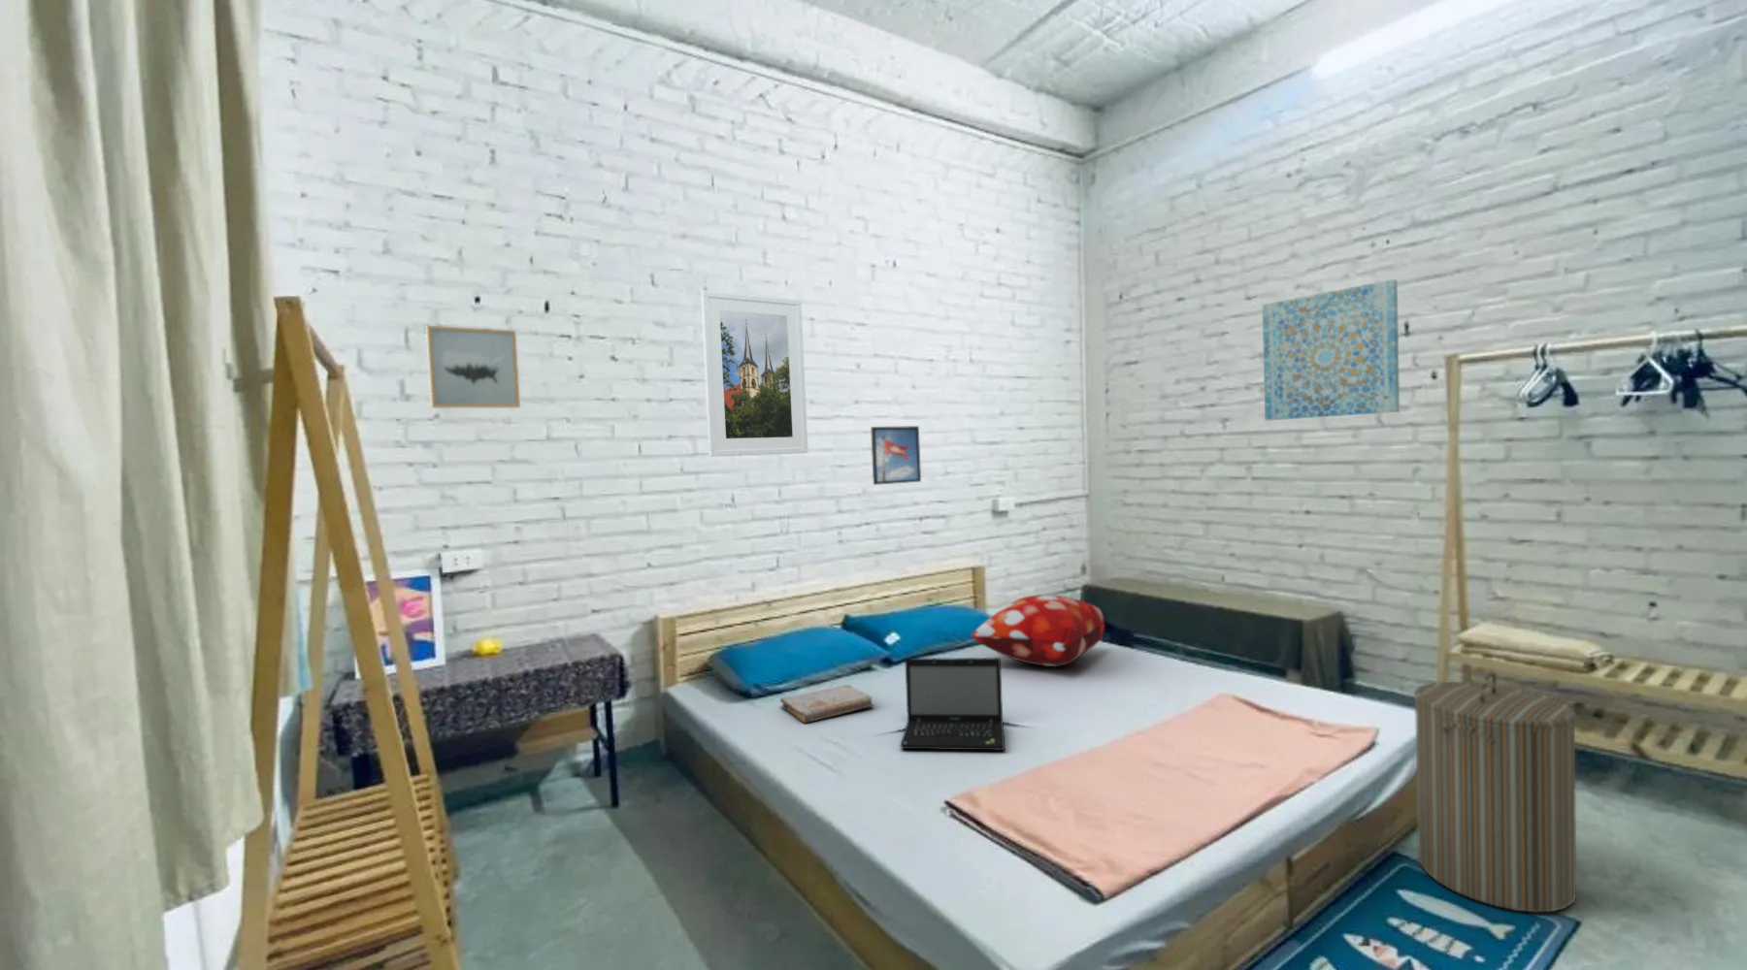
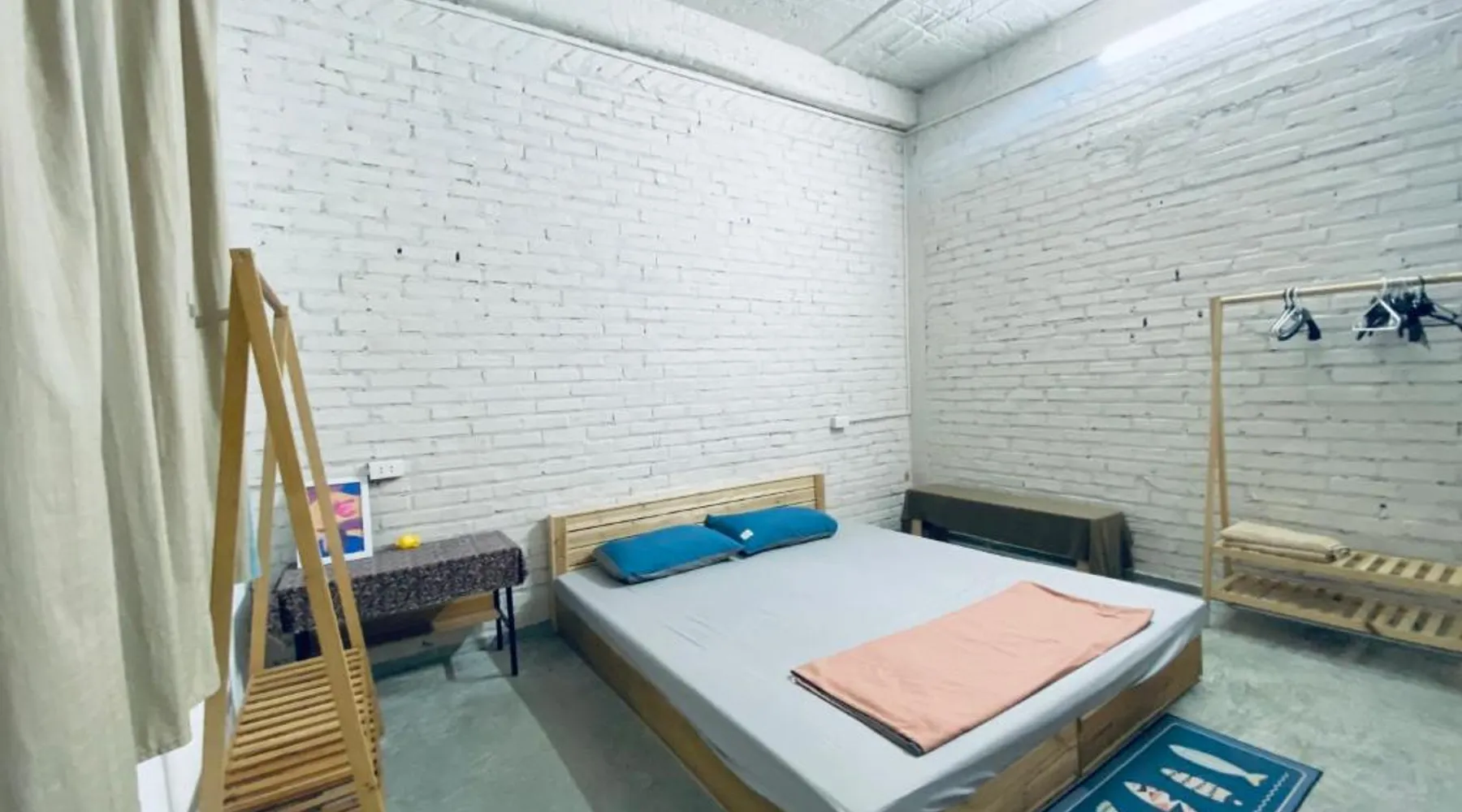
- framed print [870,425,922,486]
- book [779,683,875,724]
- laptop [900,657,1005,751]
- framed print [700,290,809,458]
- decorative pillow [970,594,1105,668]
- laundry hamper [1414,670,1577,914]
- wall art [425,325,521,410]
- wall art [1262,278,1400,422]
